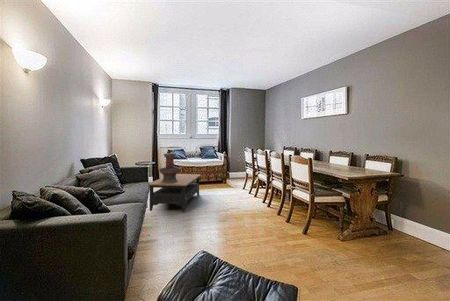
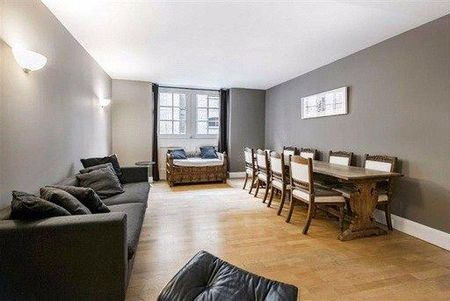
- coffee table [148,173,202,213]
- decorative urn [157,152,182,183]
